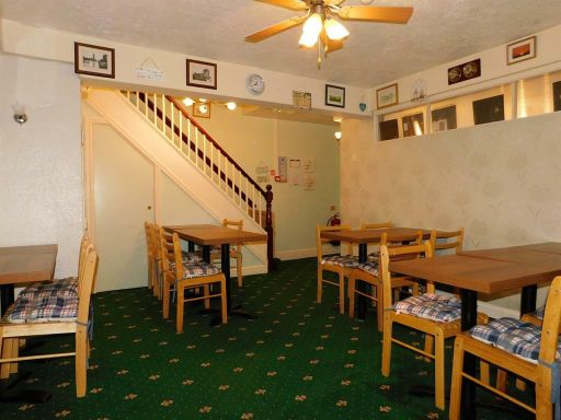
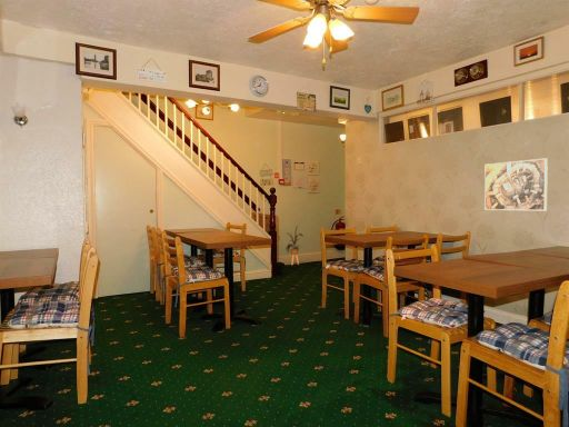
+ house plant [284,225,305,266]
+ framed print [483,157,549,211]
